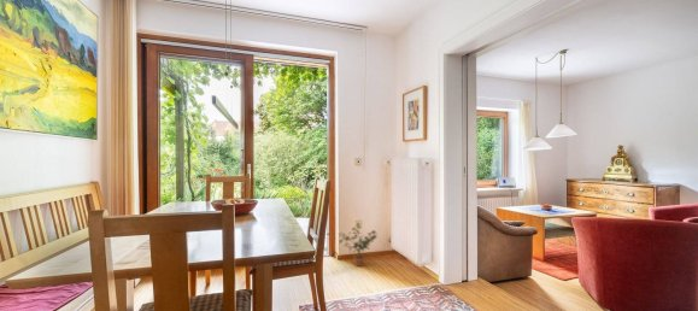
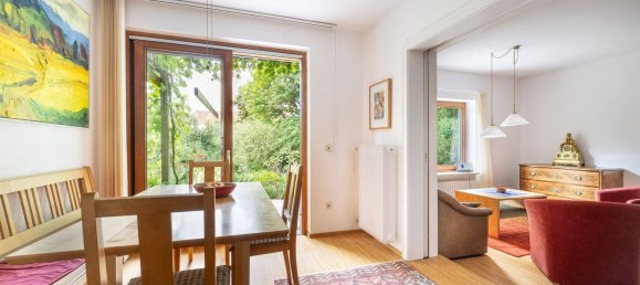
- potted plant [338,224,379,268]
